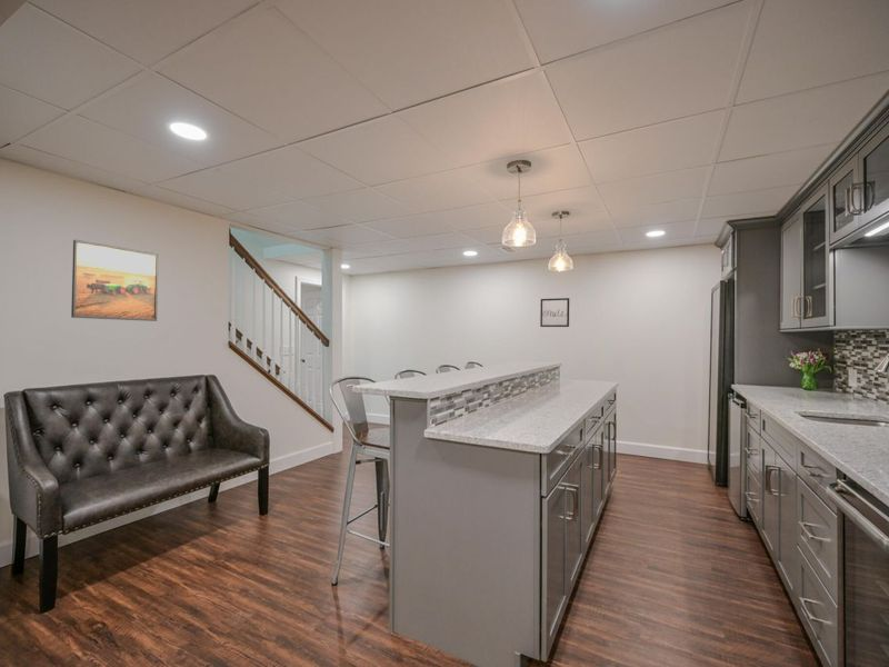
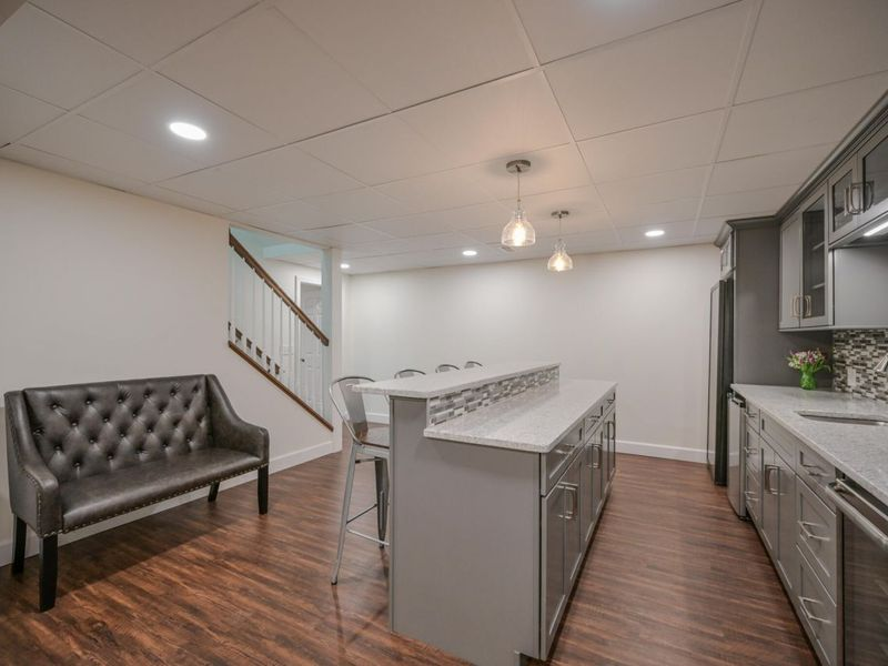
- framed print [70,239,160,322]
- wall art [539,297,570,328]
